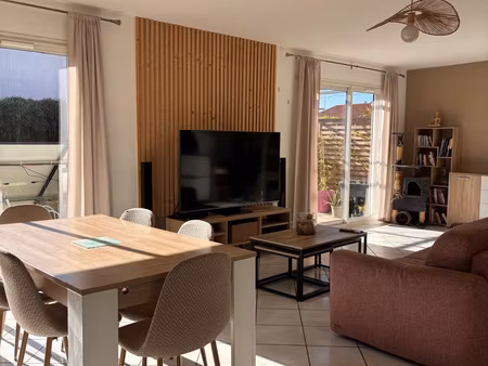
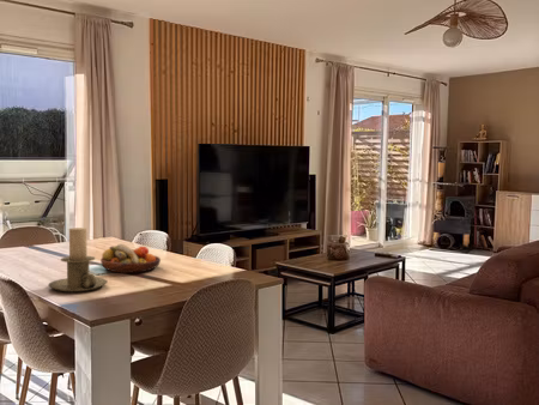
+ candle holder [48,226,109,292]
+ fruit bowl [99,243,162,274]
